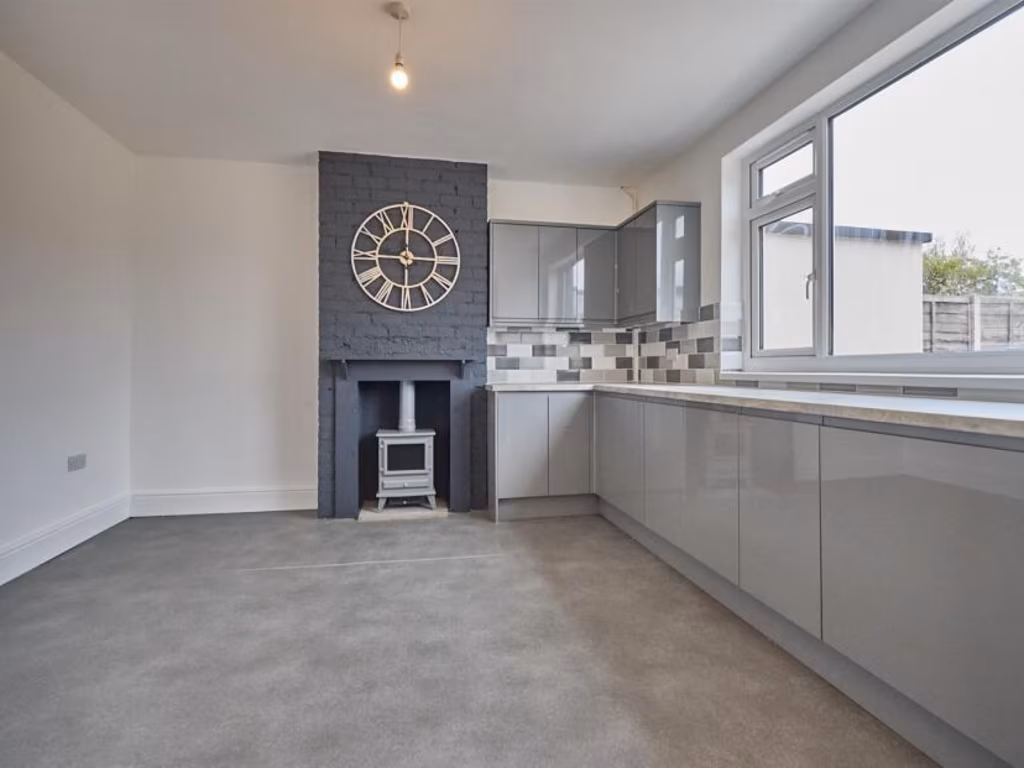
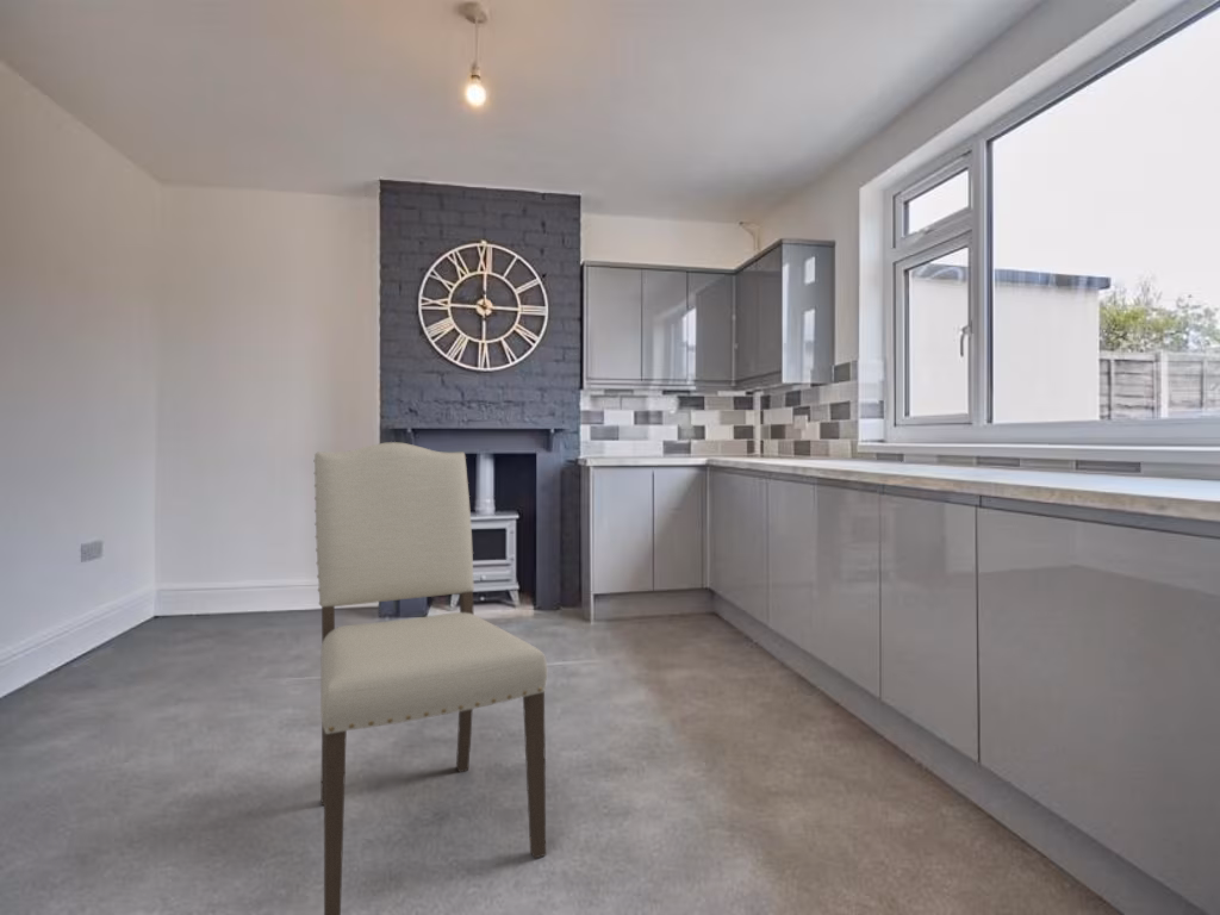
+ chair [313,441,548,915]
